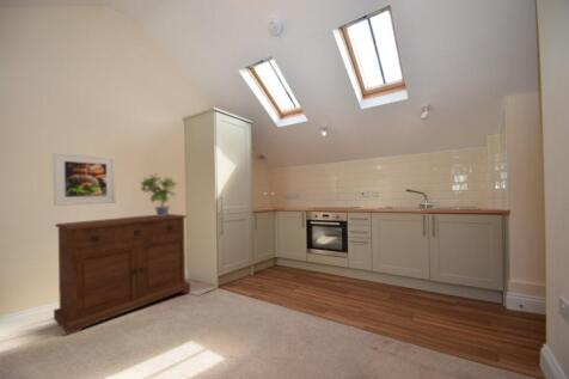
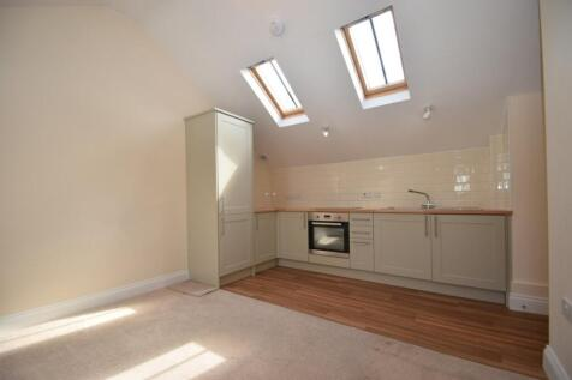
- potted plant [139,172,178,216]
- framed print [51,151,116,207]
- sideboard [53,213,191,336]
